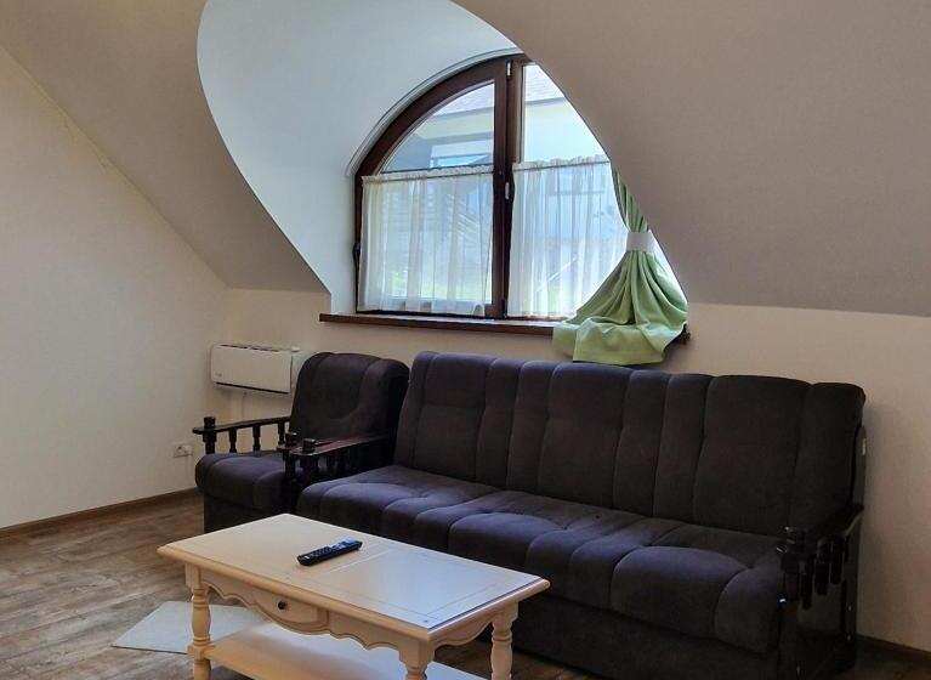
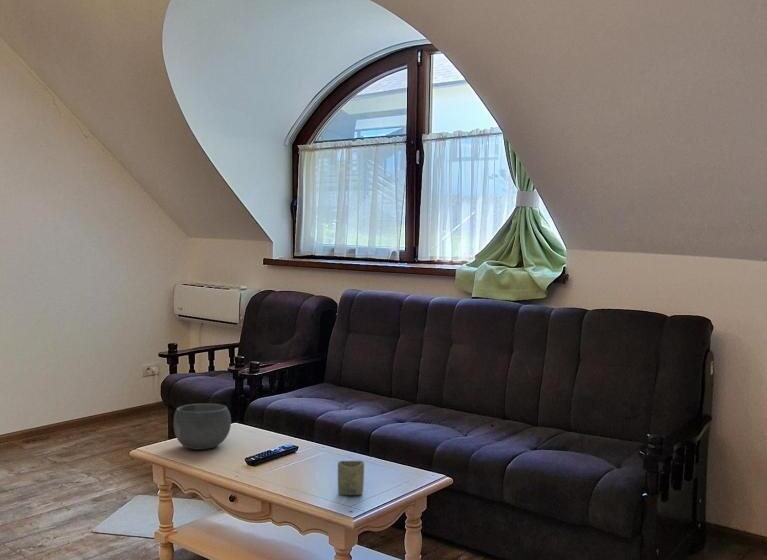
+ bowl [173,402,232,451]
+ cup [337,460,365,496]
